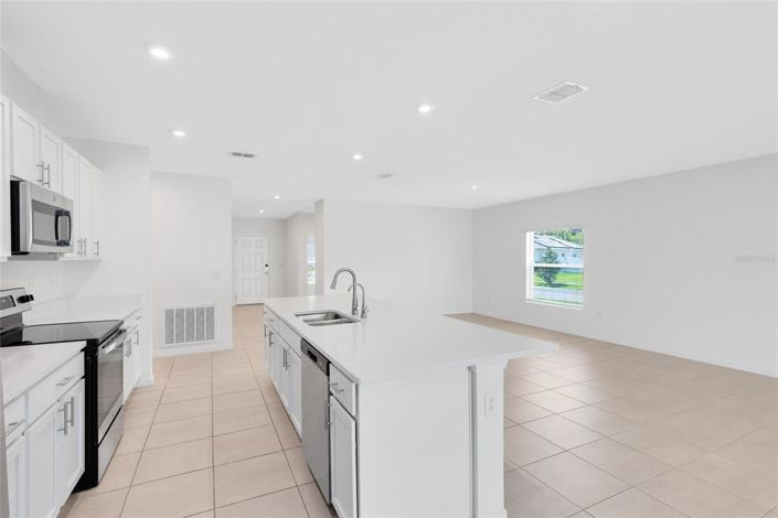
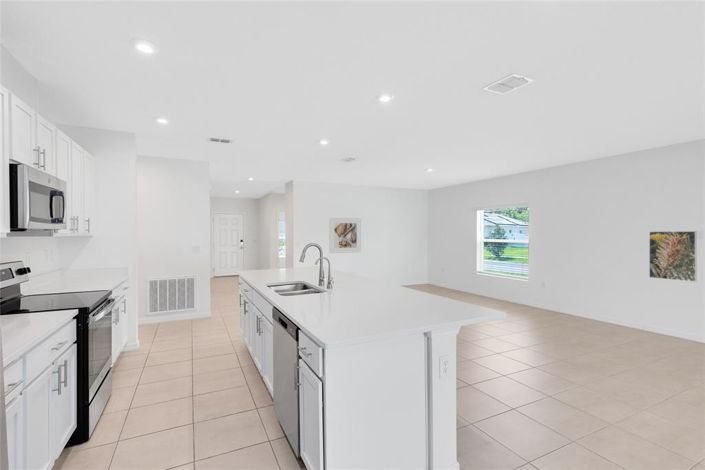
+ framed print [648,230,698,283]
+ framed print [328,217,362,254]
